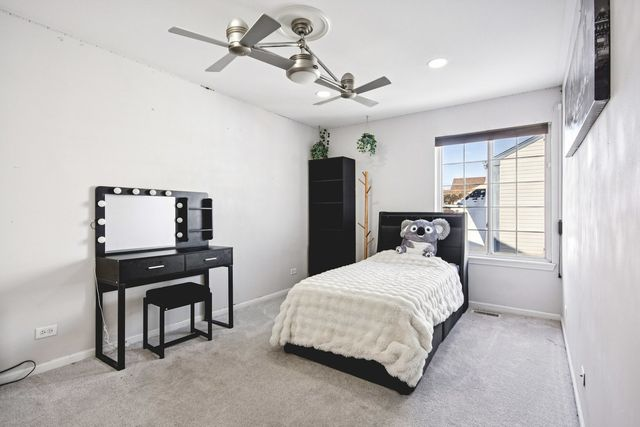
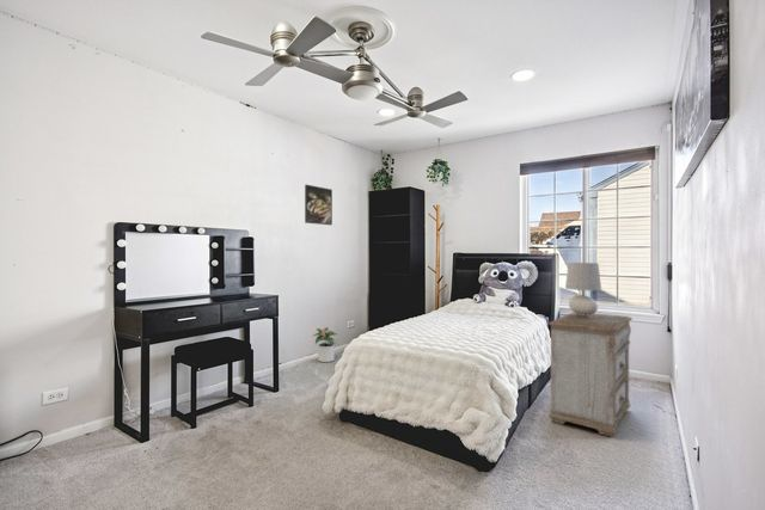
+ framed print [304,184,333,226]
+ potted plant [311,326,338,363]
+ nightstand [546,312,634,438]
+ table lamp [564,262,602,318]
